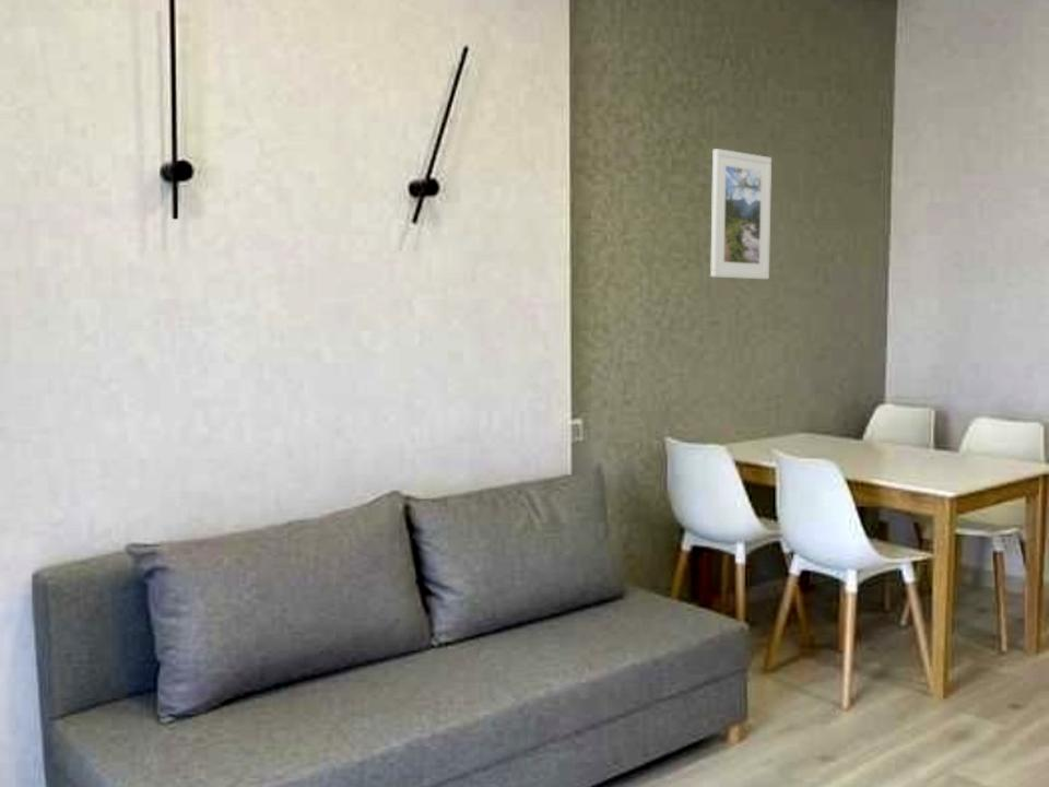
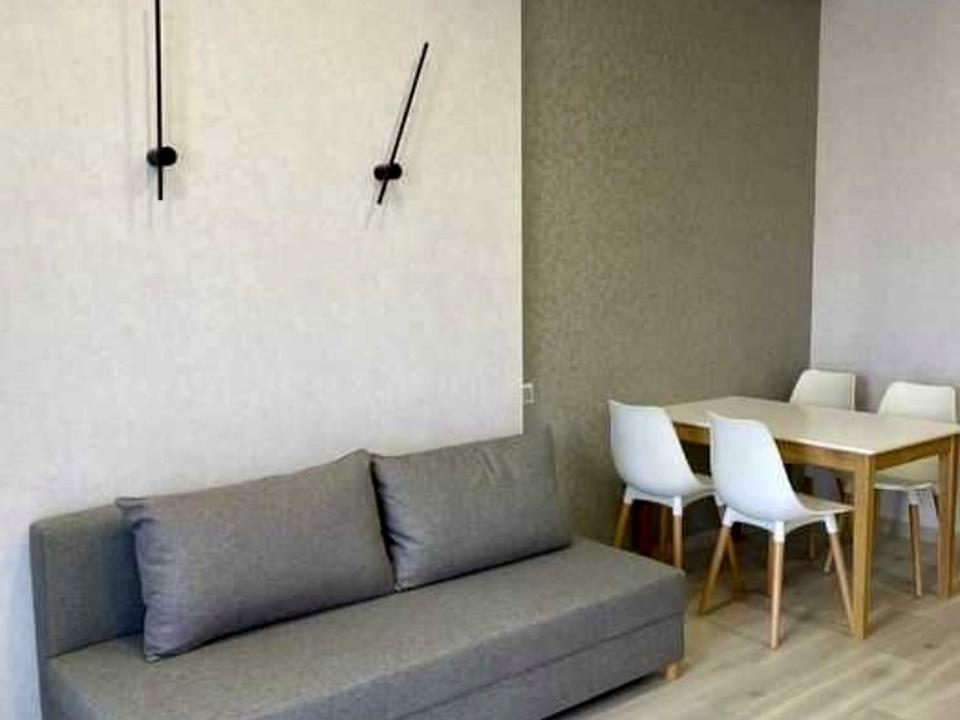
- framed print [709,148,773,280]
